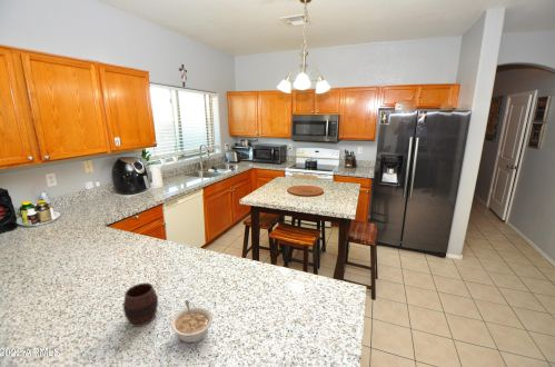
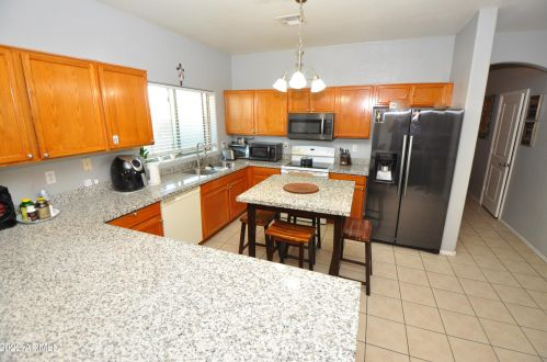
- cup [122,281,159,328]
- legume [169,299,214,345]
